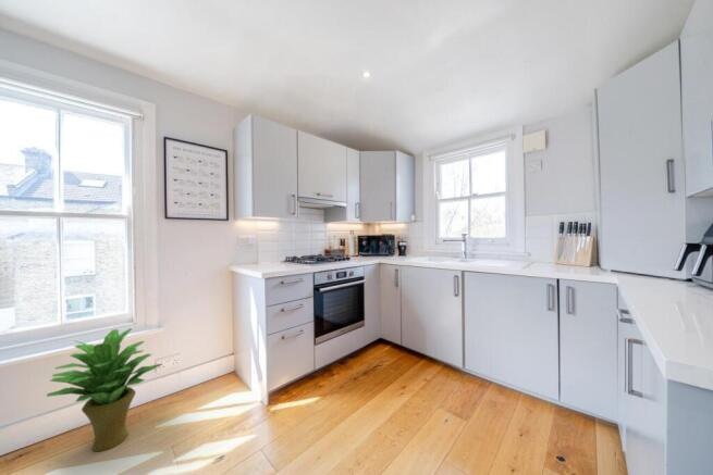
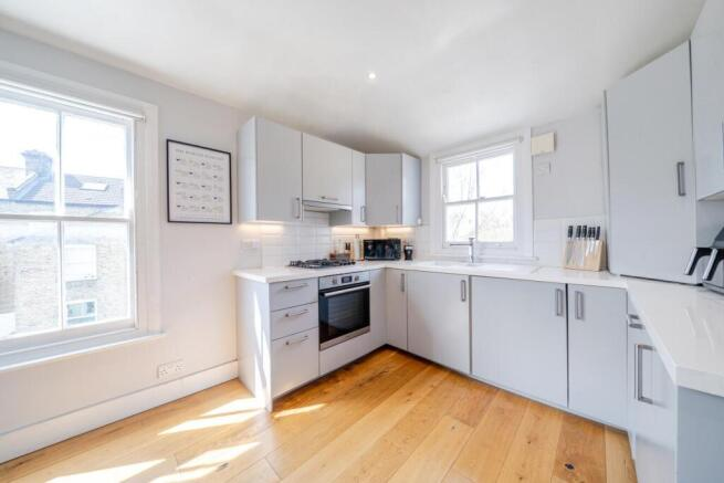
- potted plant [46,327,162,452]
